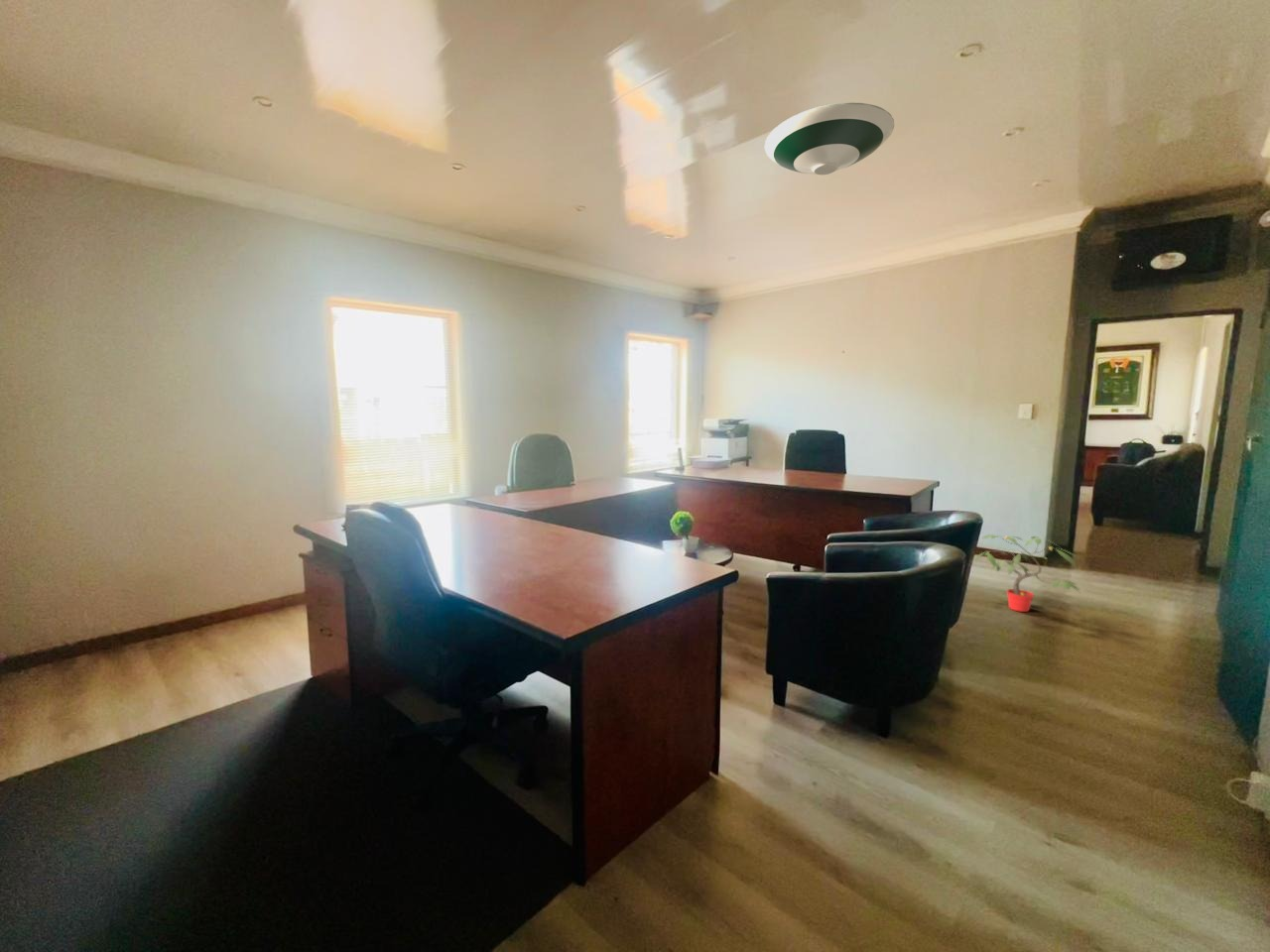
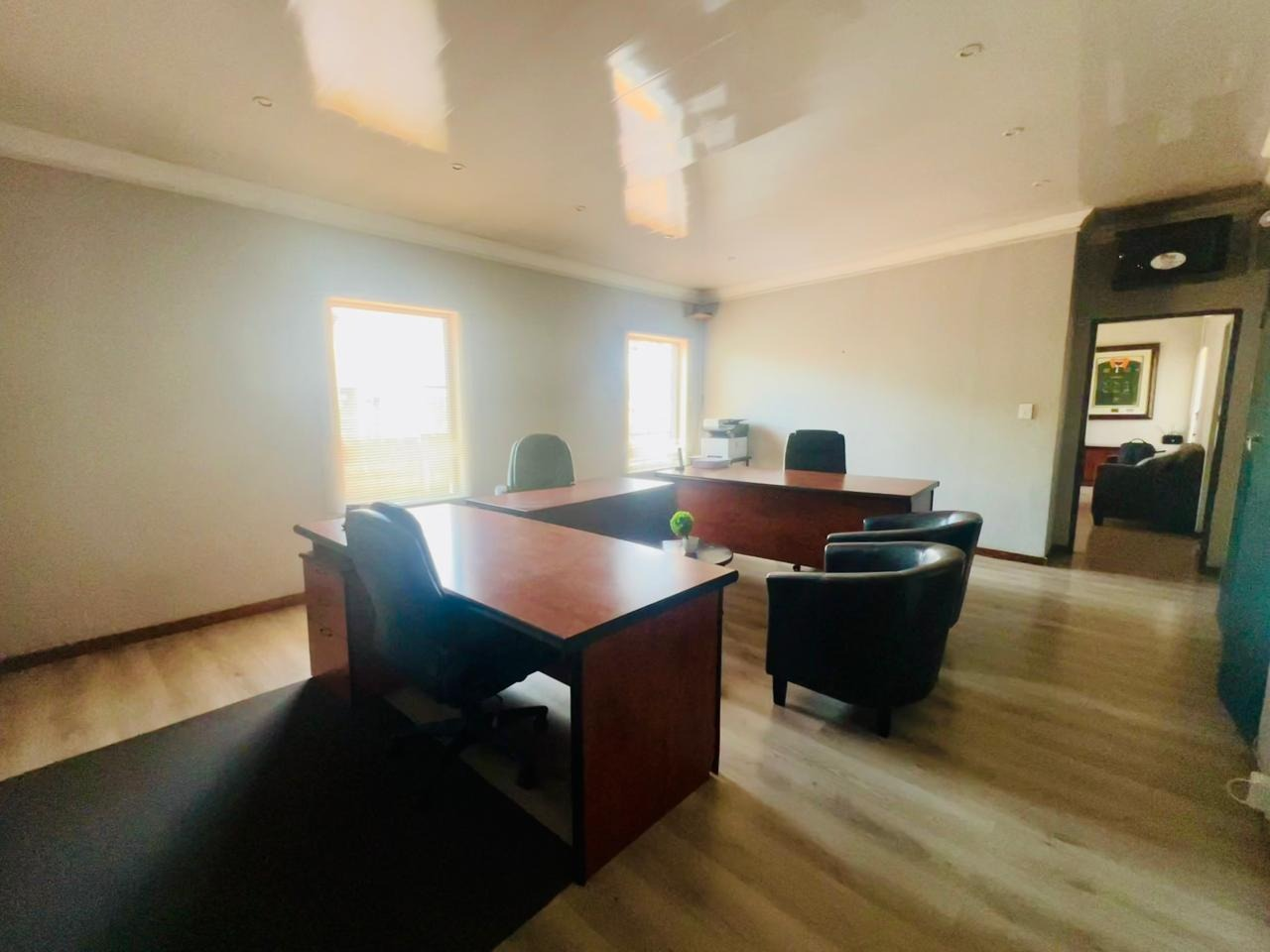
- potted plant [973,534,1085,613]
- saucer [764,101,895,176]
